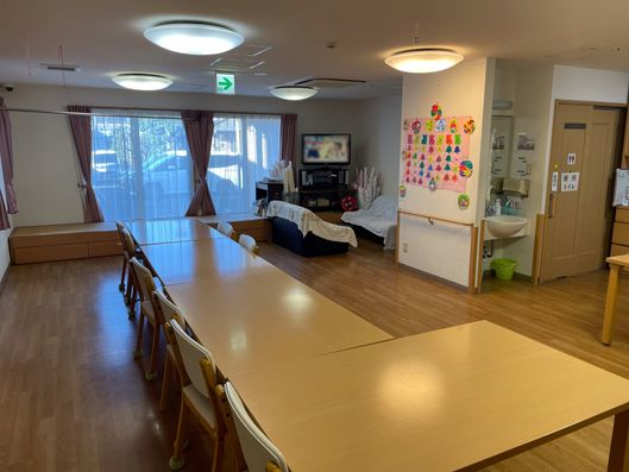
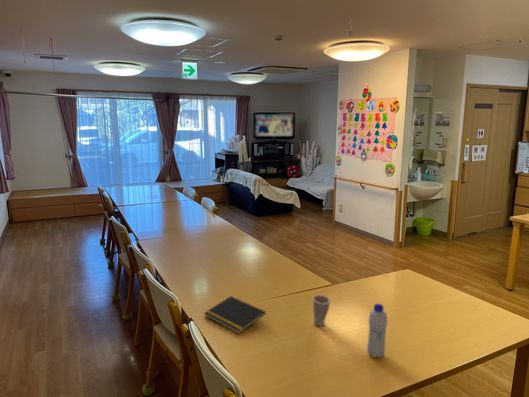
+ notepad [203,295,267,335]
+ bottle [366,303,388,359]
+ cup [312,294,331,327]
